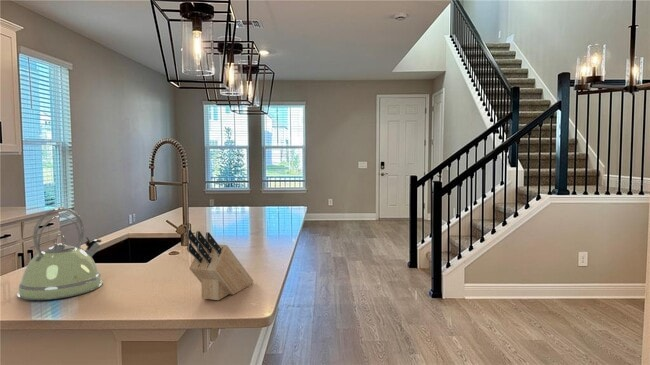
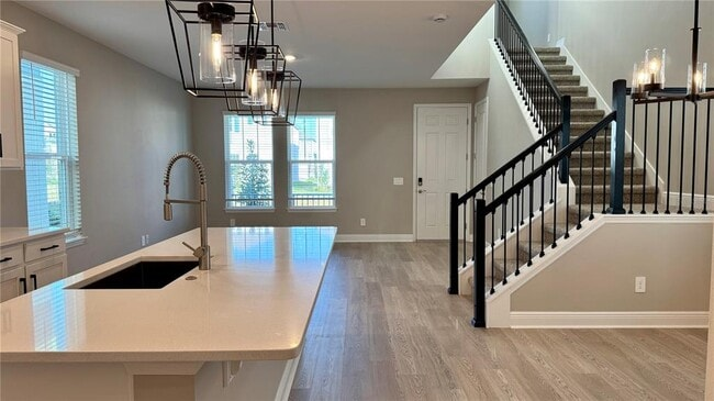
- knife block [186,229,254,301]
- kettle [16,207,103,301]
